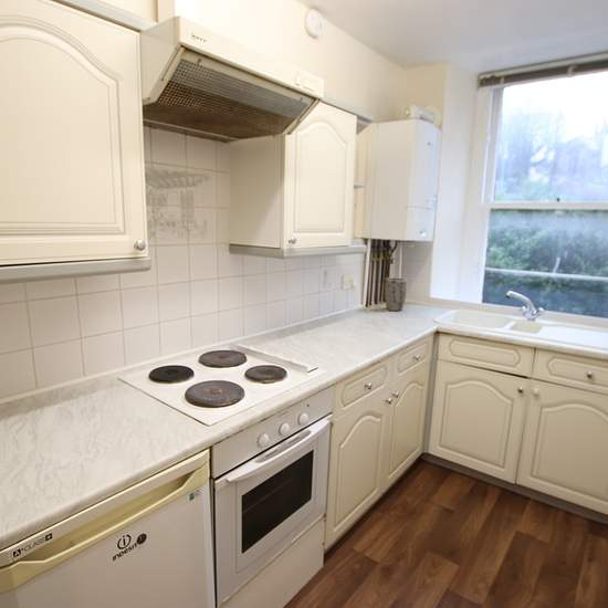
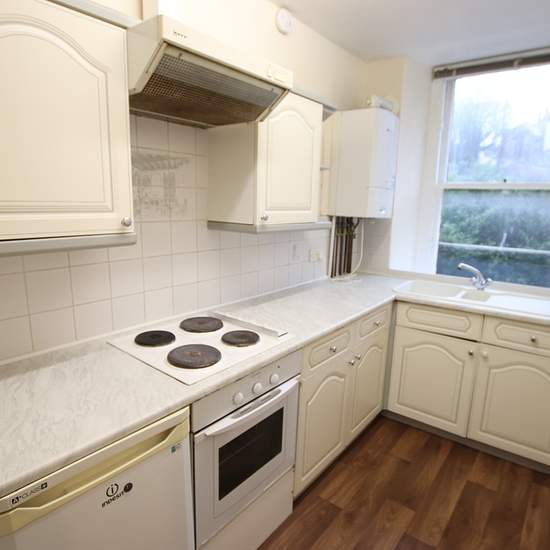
- plant pot [384,276,408,312]
